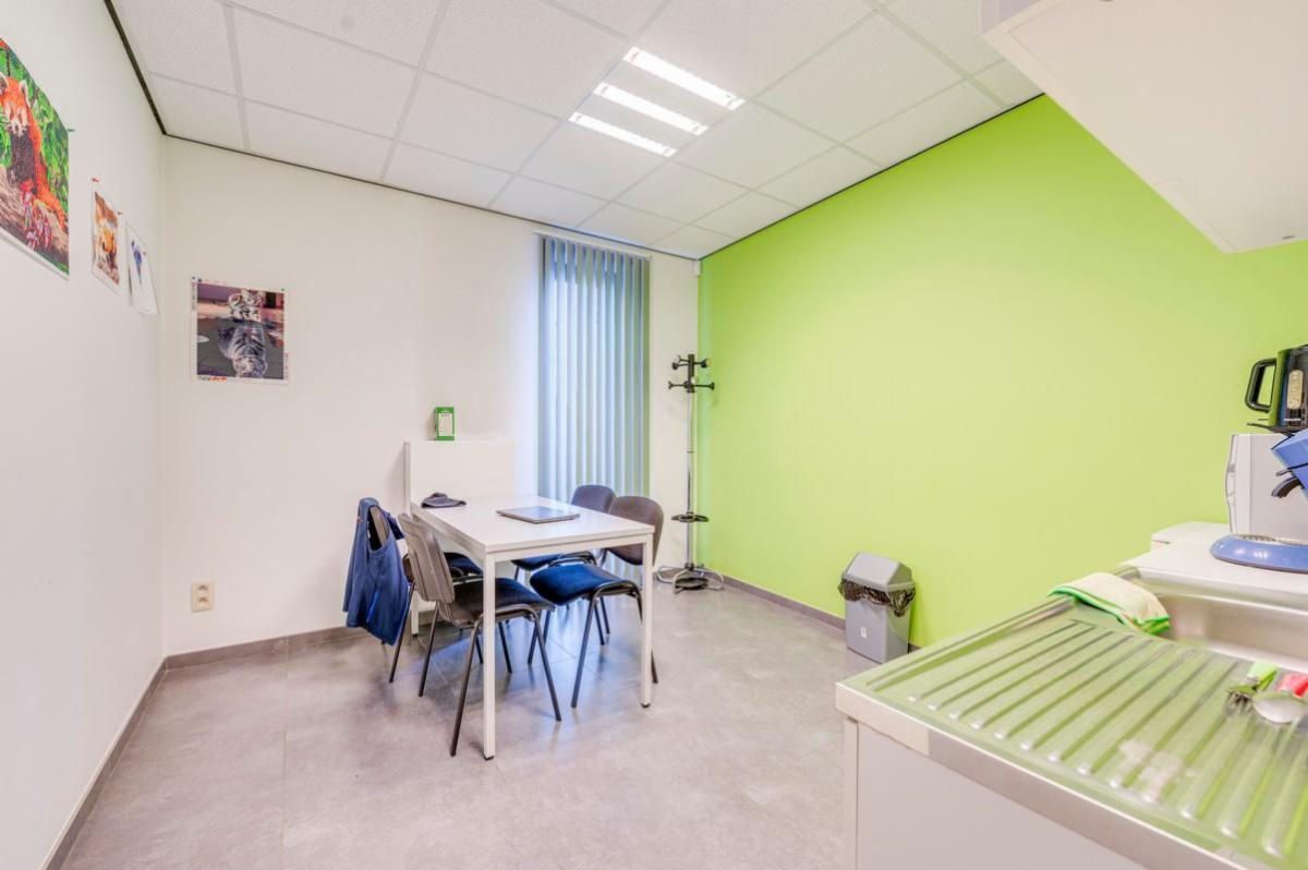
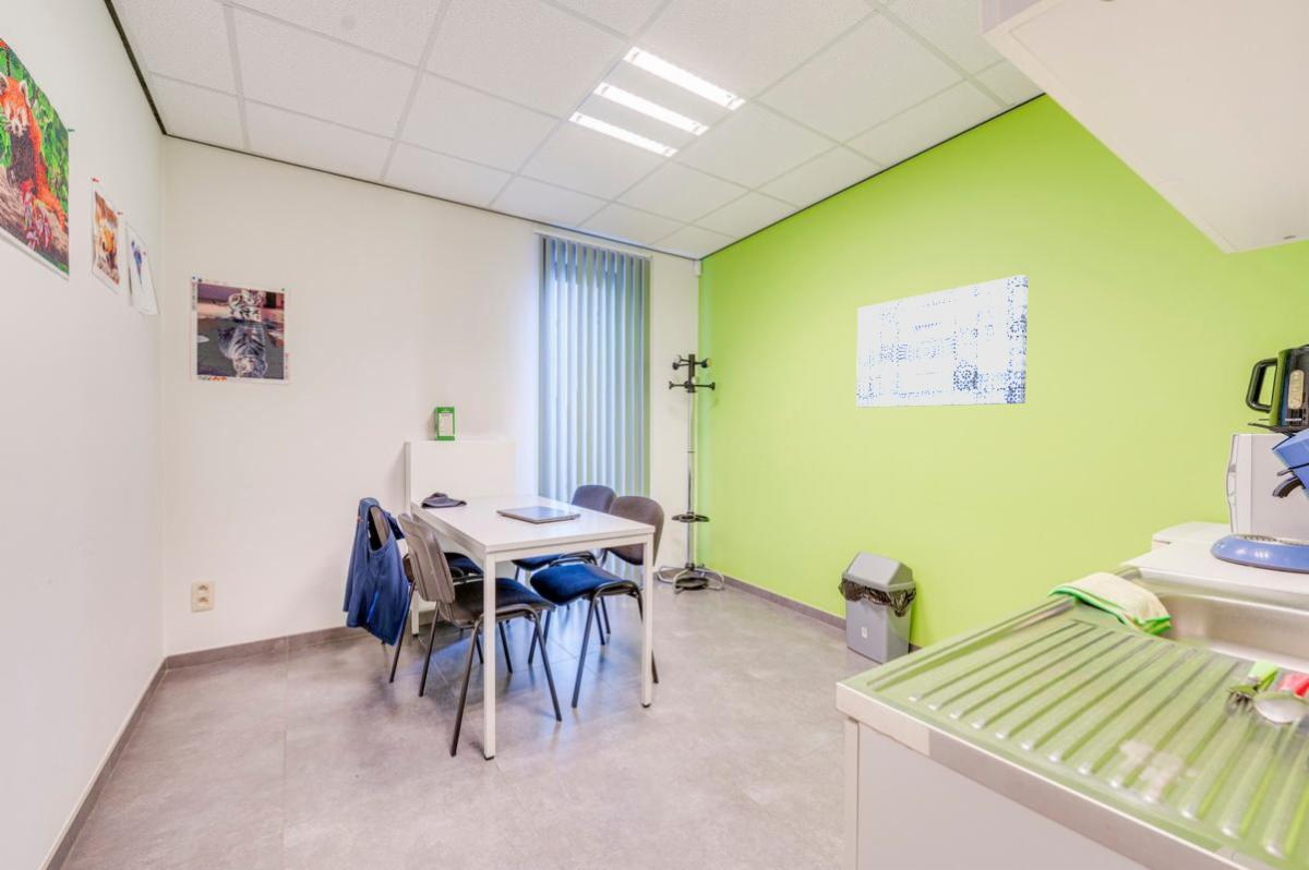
+ wall art [855,274,1029,408]
